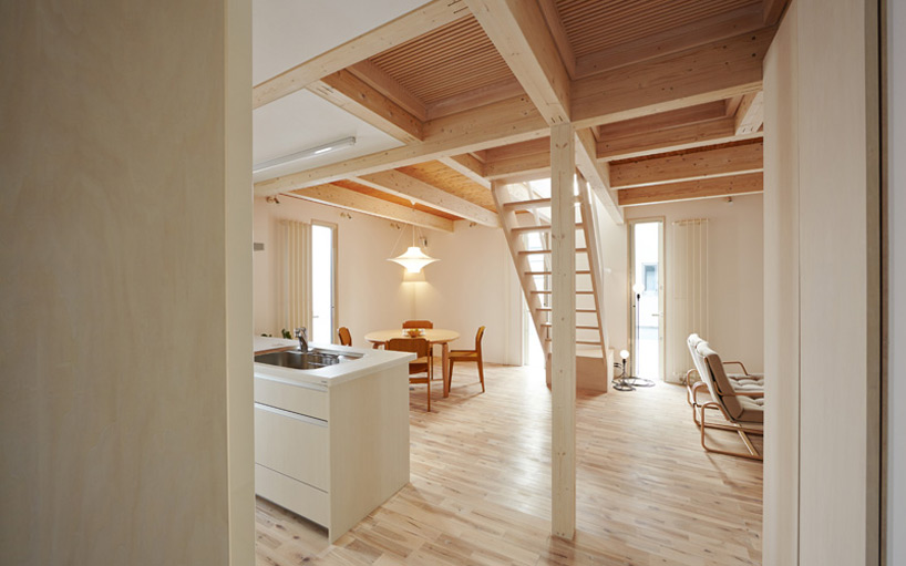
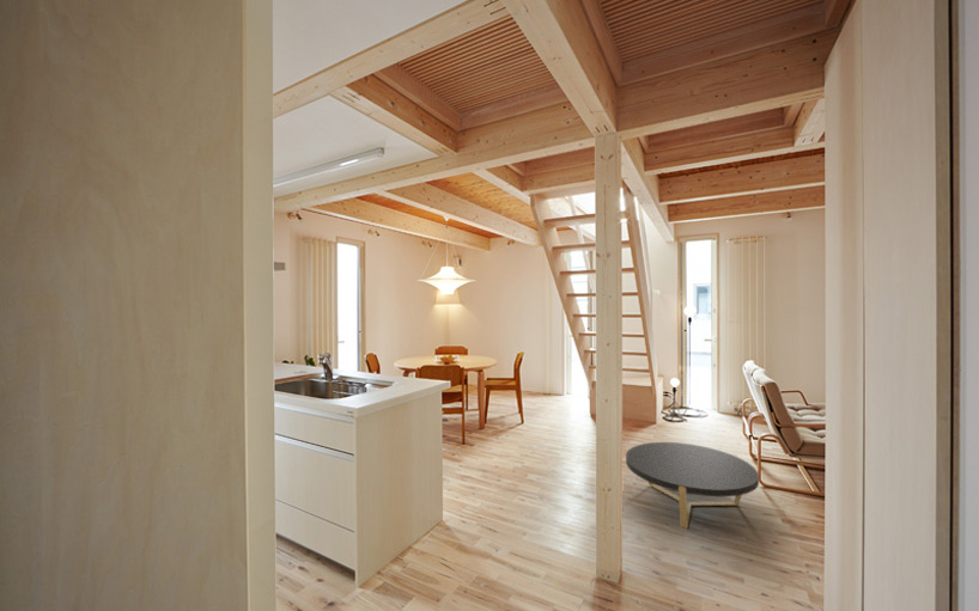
+ coffee table [625,441,760,530]
